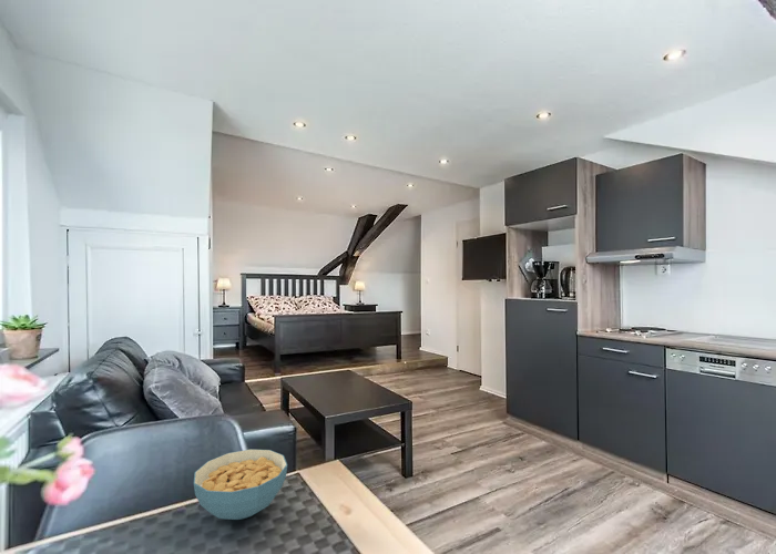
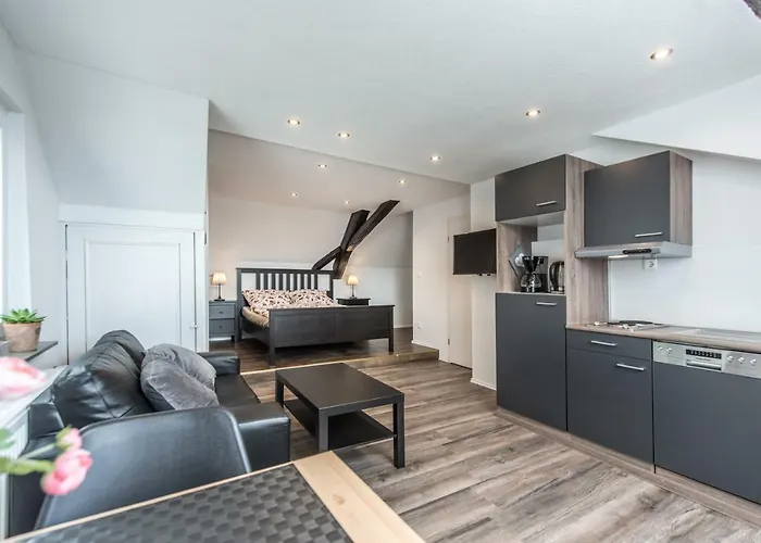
- cereal bowl [193,449,288,521]
